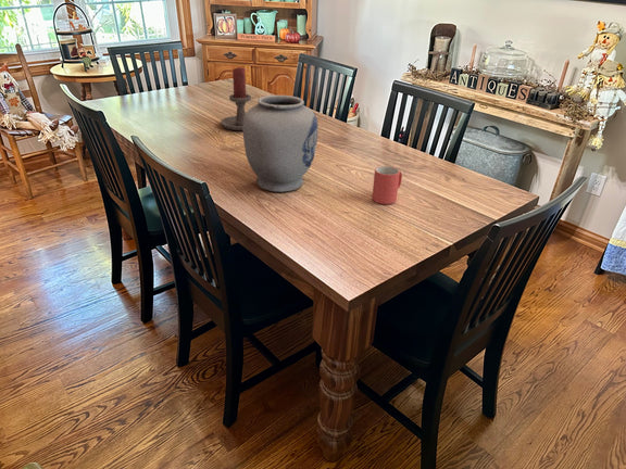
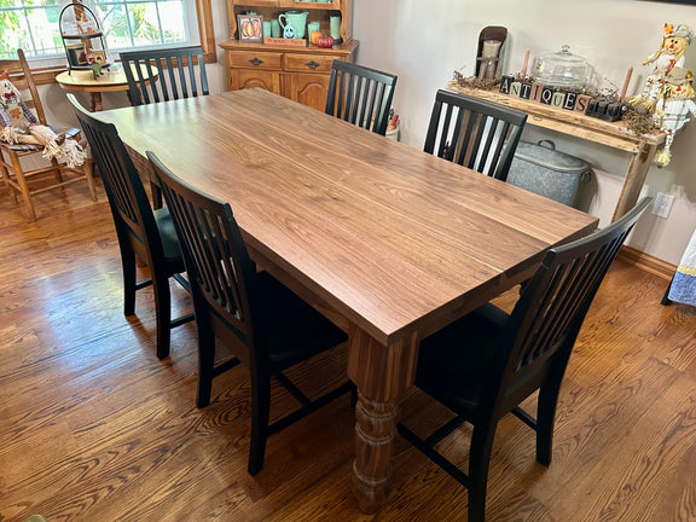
- vase [241,94,320,193]
- candle holder [220,66,252,131]
- mug [372,165,403,205]
